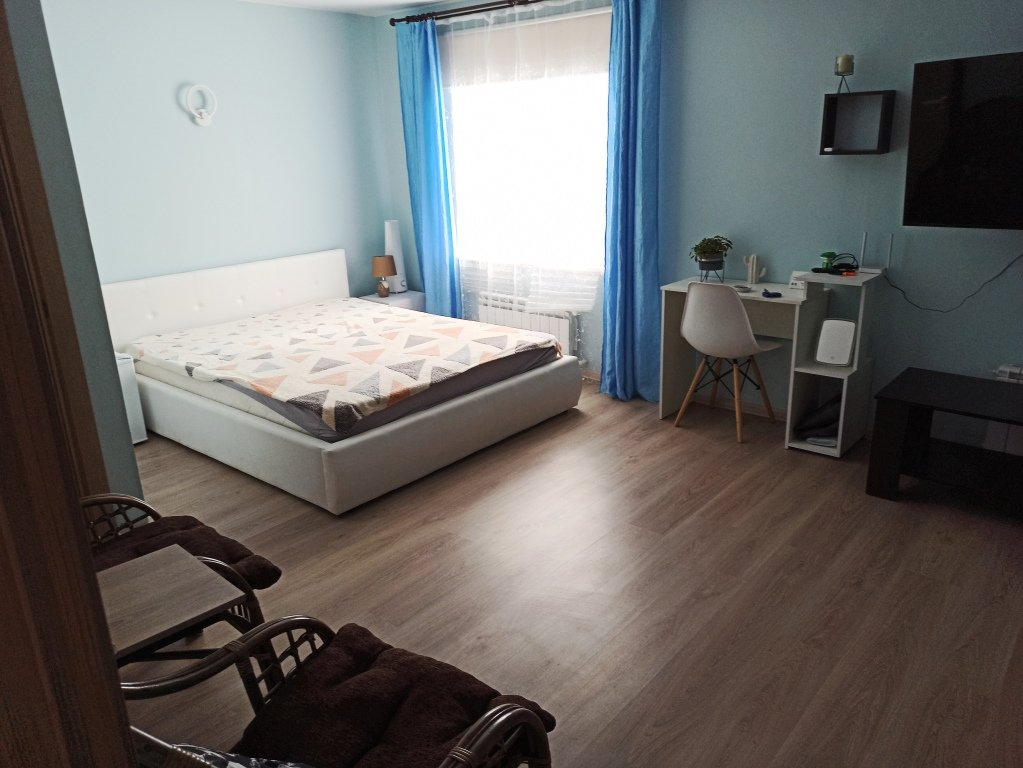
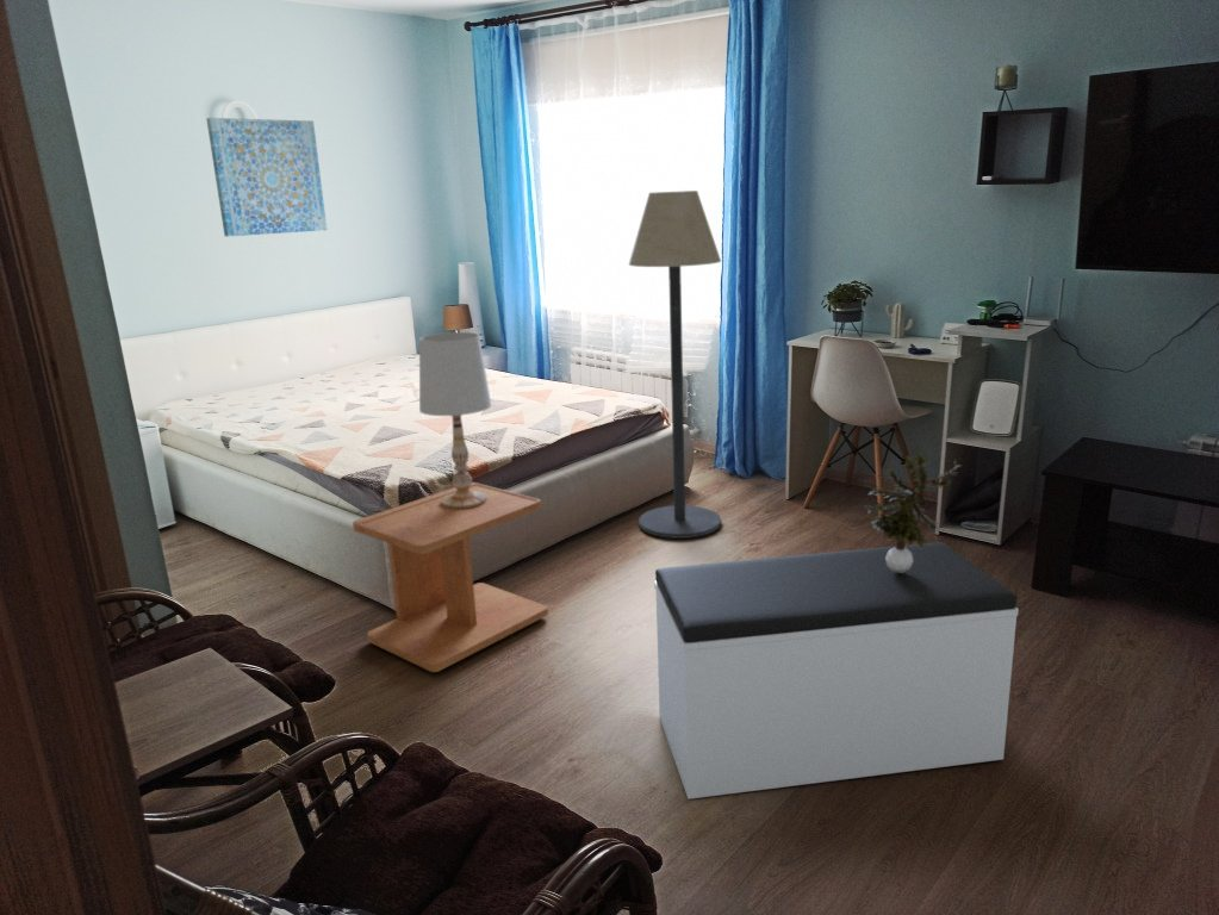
+ bench [653,541,1020,801]
+ floor lamp [628,189,722,540]
+ wall art [205,117,328,237]
+ side table [352,481,549,673]
+ potted plant [863,450,962,573]
+ table lamp [418,331,492,508]
